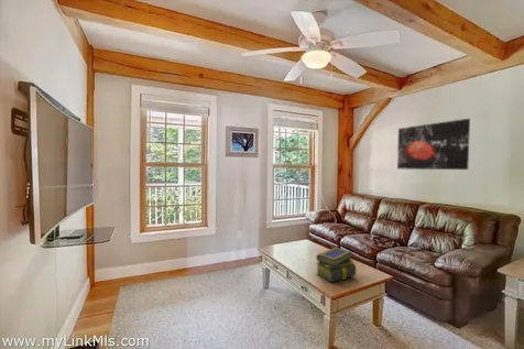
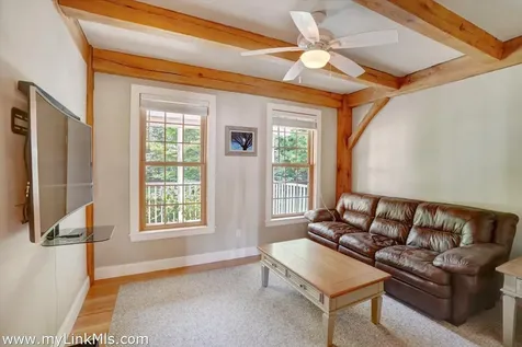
- stack of books [315,247,357,283]
- wall art [396,118,471,171]
